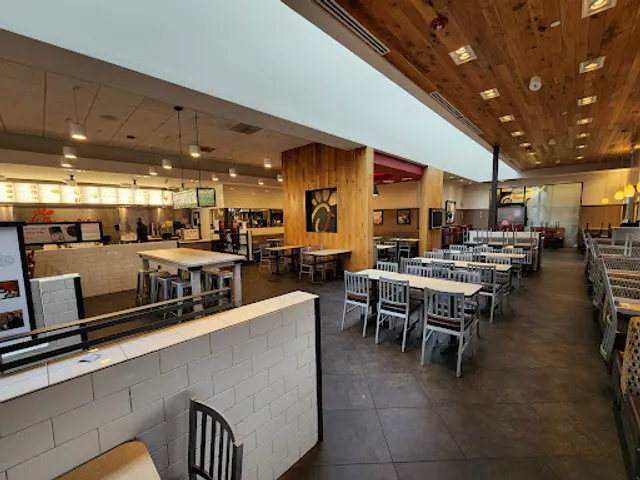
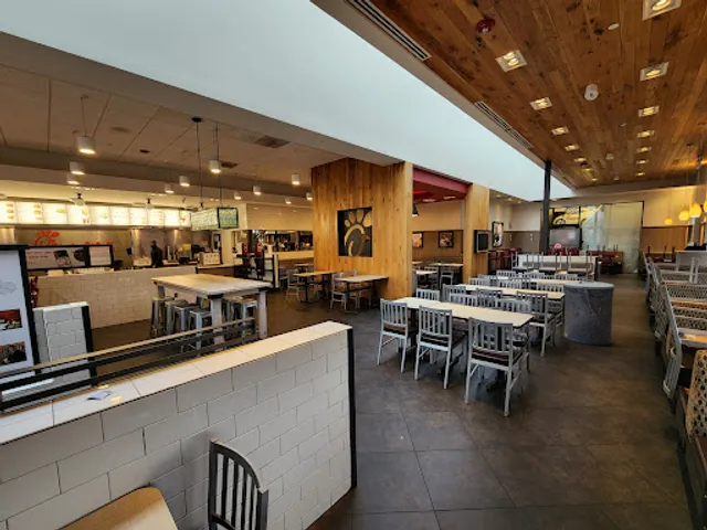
+ trash can [562,278,615,347]
